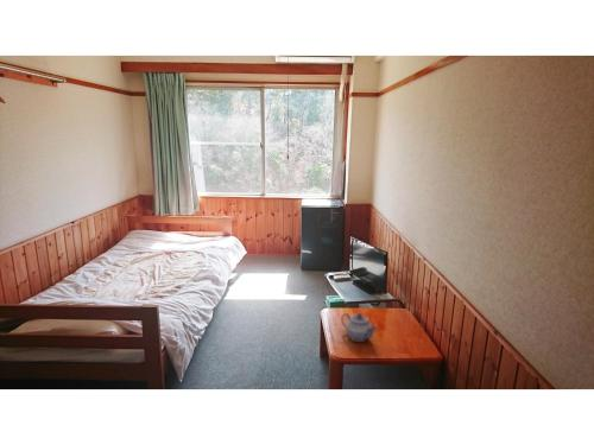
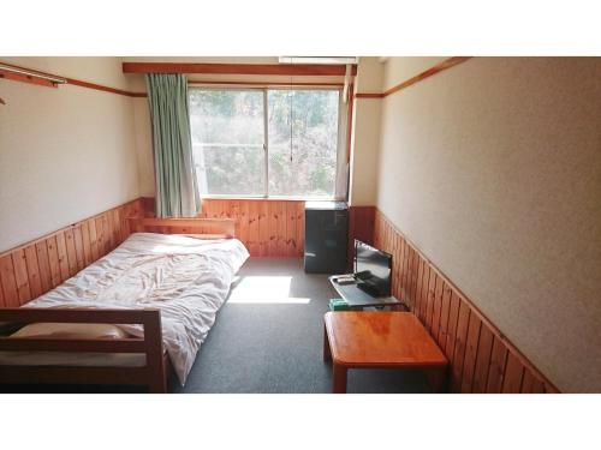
- teapot [340,312,379,343]
